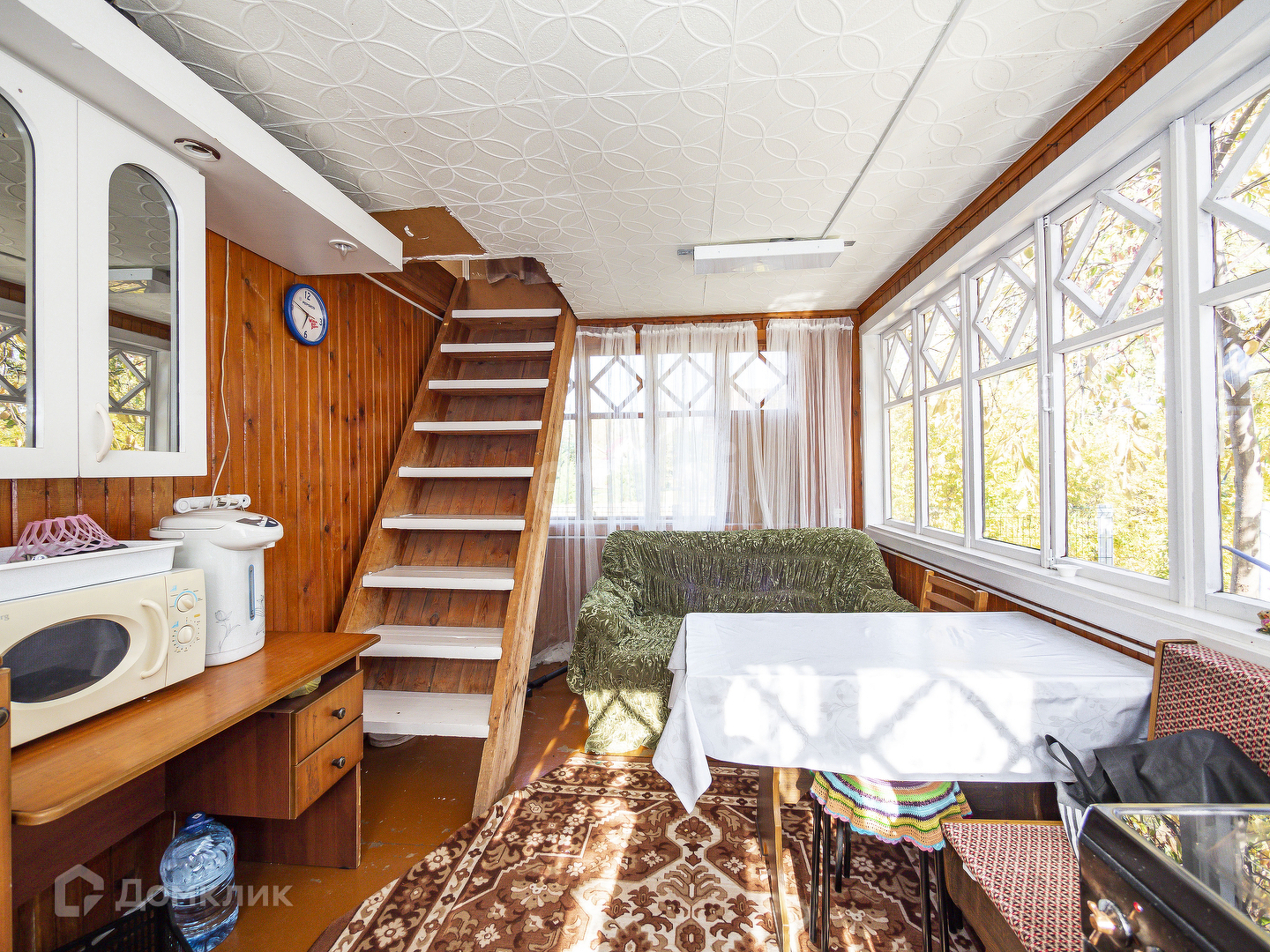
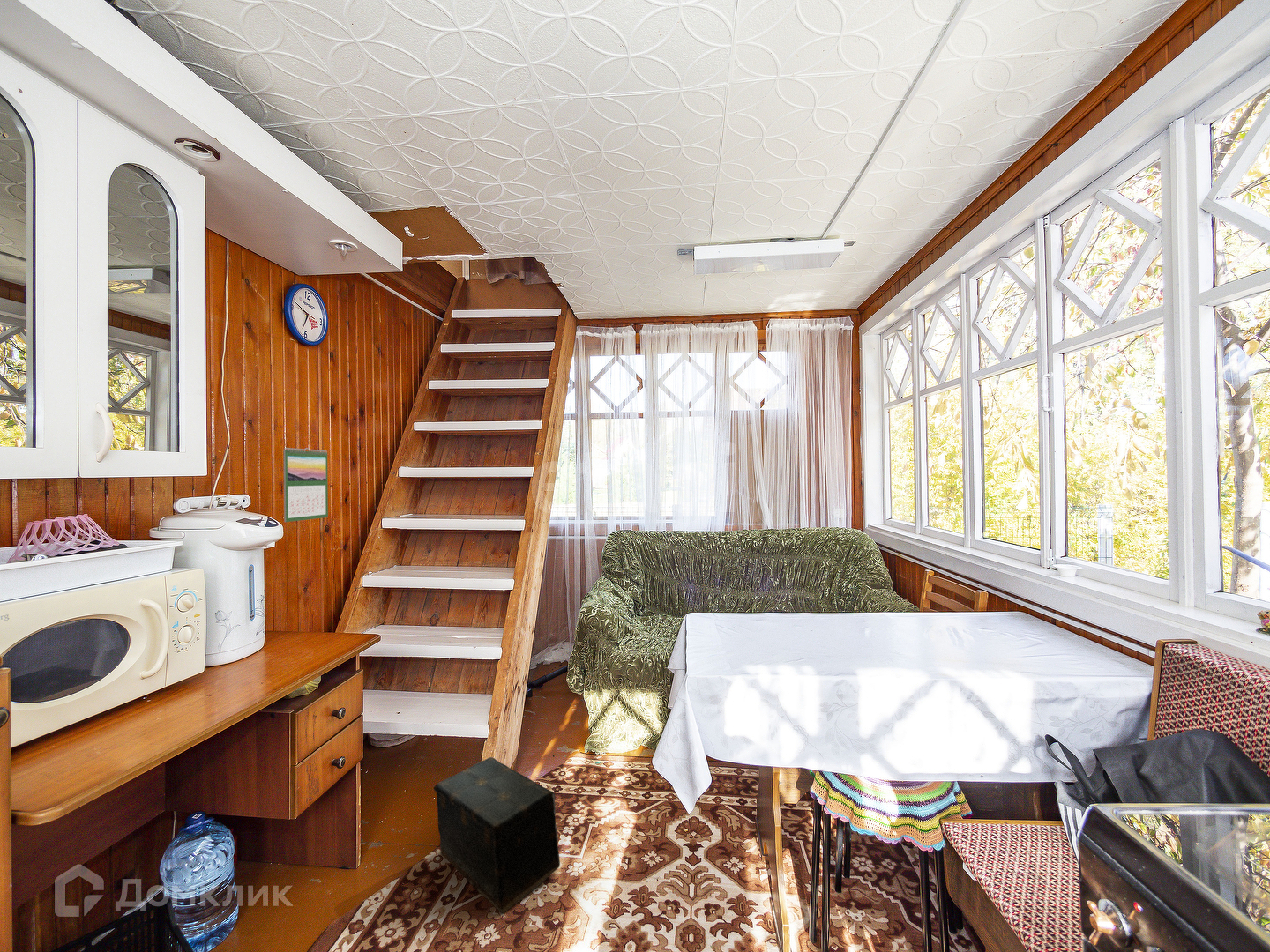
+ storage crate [433,756,561,913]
+ calendar [283,447,329,523]
